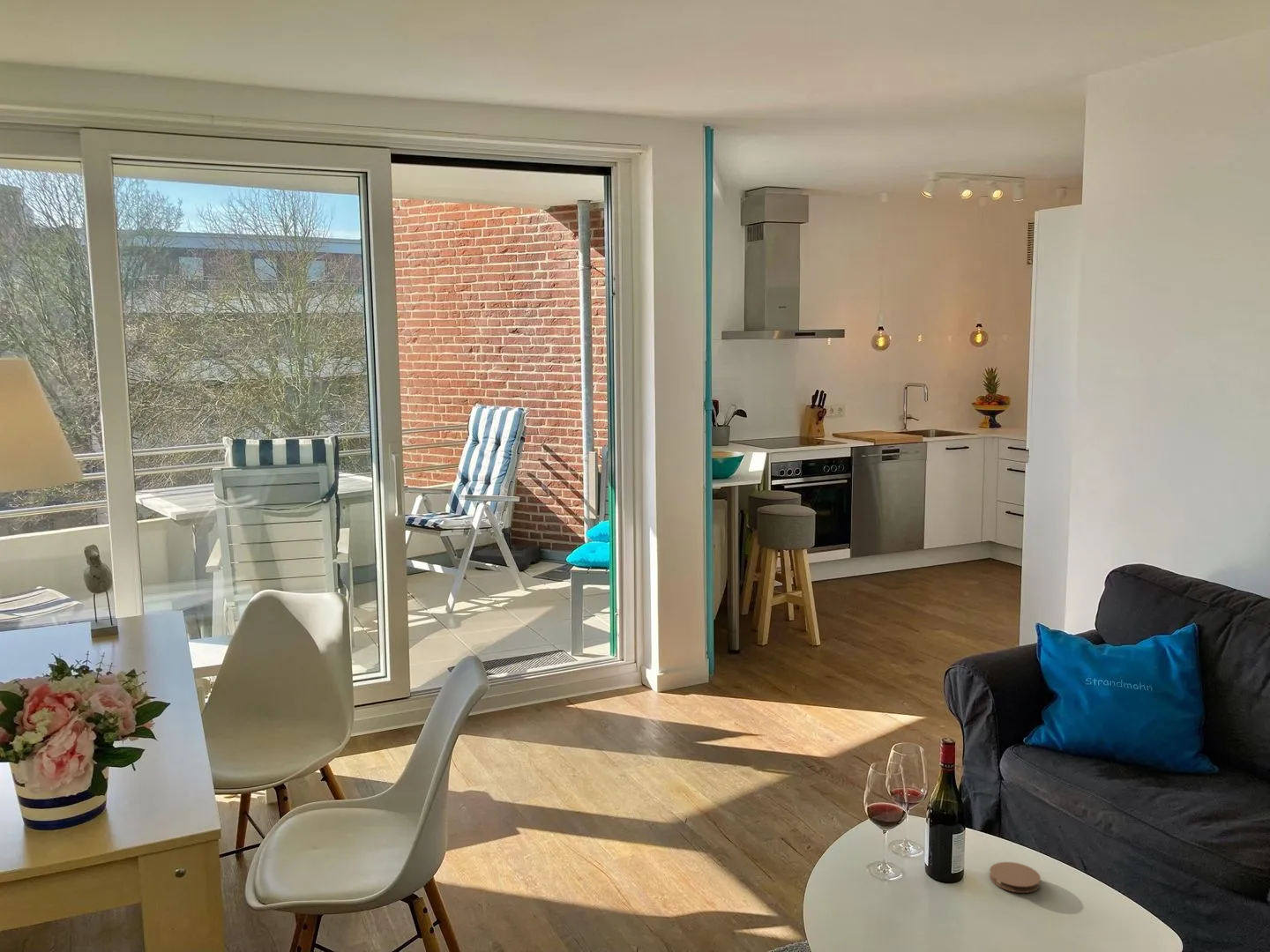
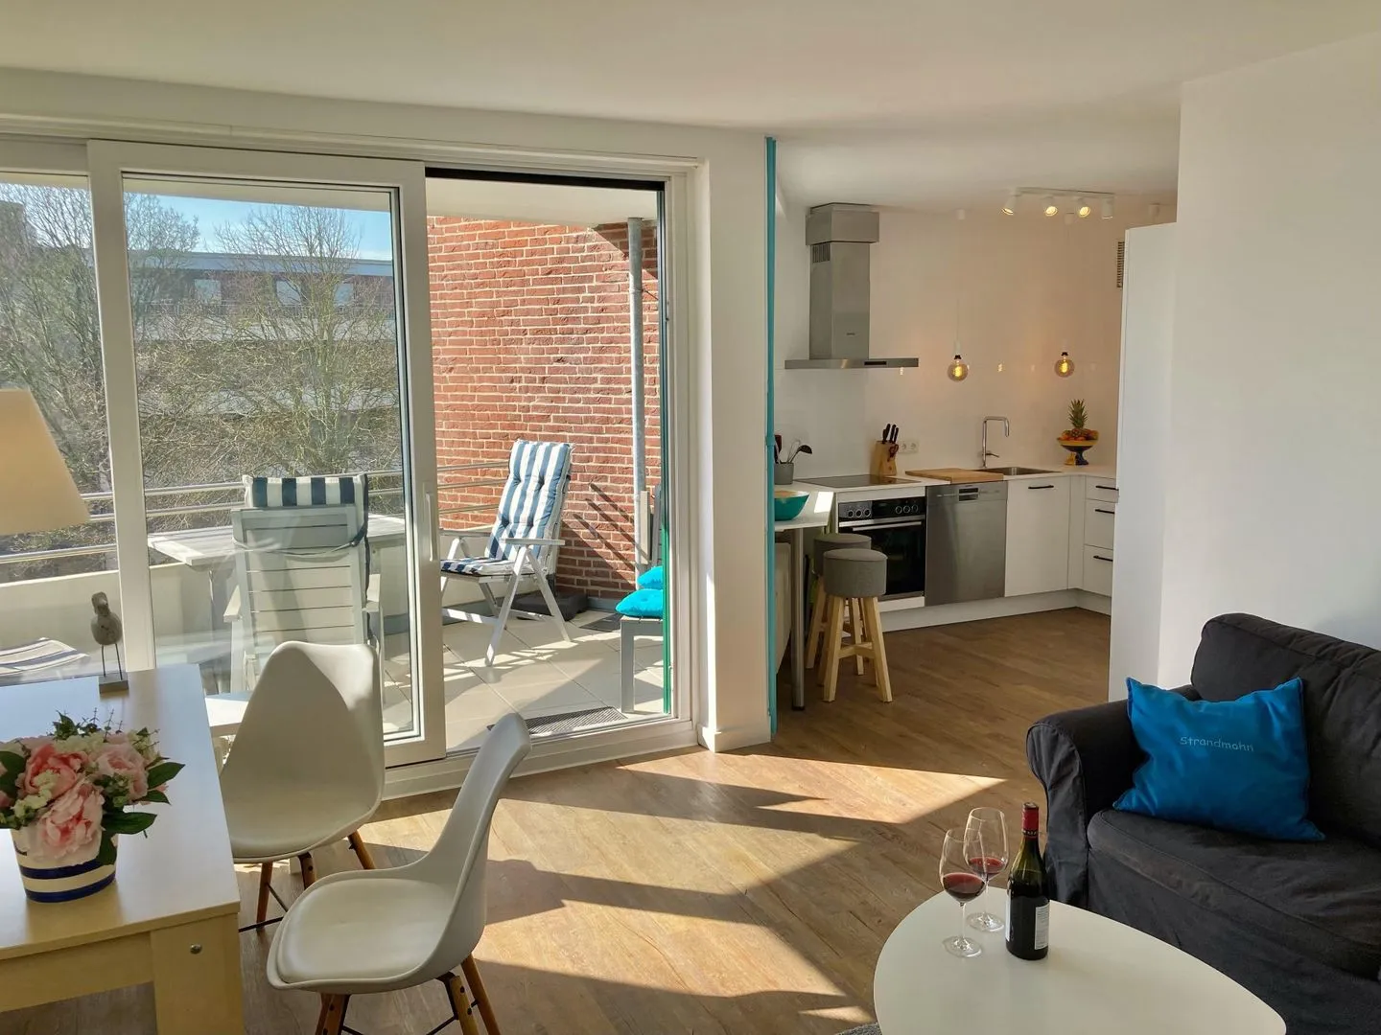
- coaster [989,861,1042,894]
